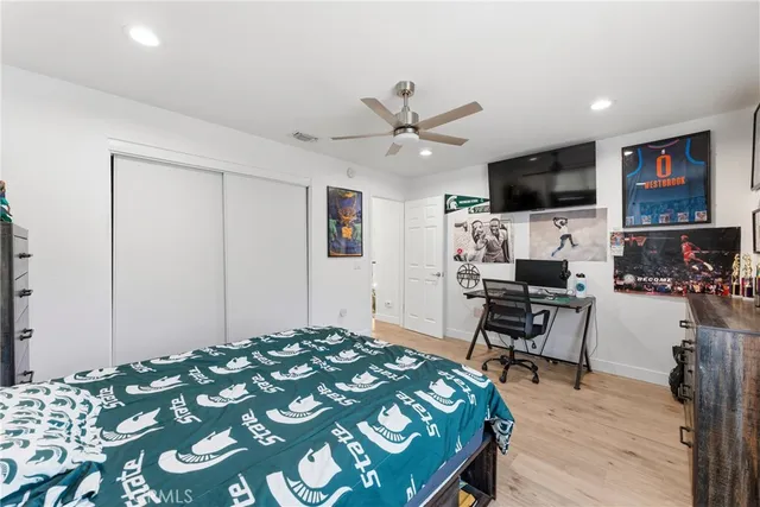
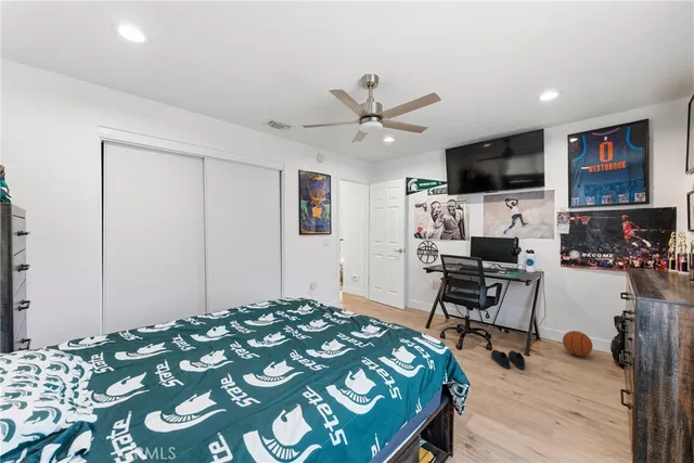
+ basketball [562,330,593,357]
+ shoe [490,349,526,371]
